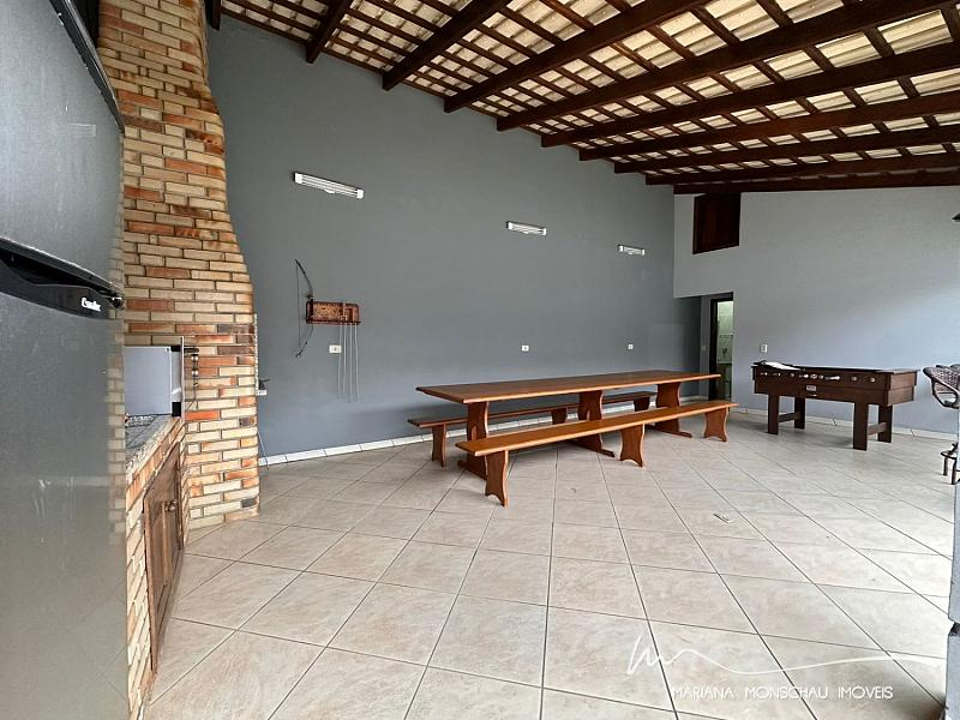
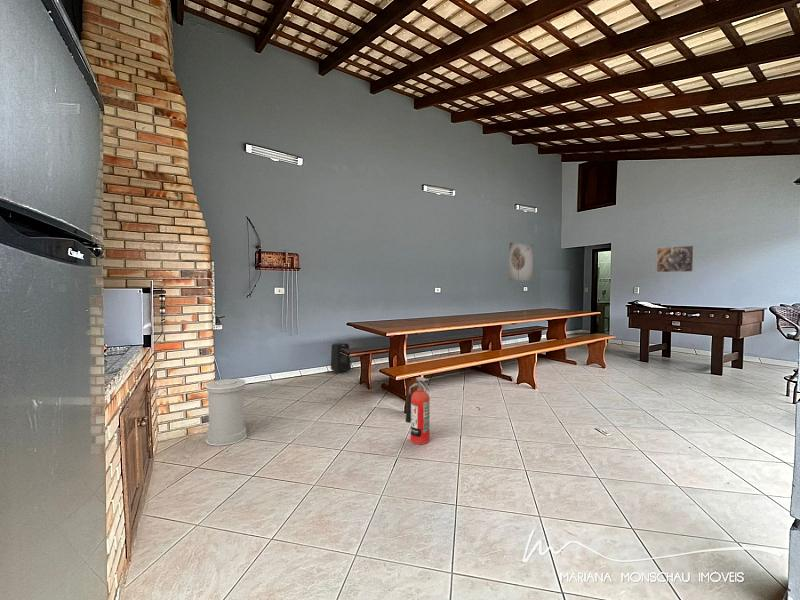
+ trash can [204,378,248,447]
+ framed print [655,245,695,273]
+ fire extinguisher [405,376,431,445]
+ speaker [330,342,352,375]
+ wall art [508,241,534,282]
